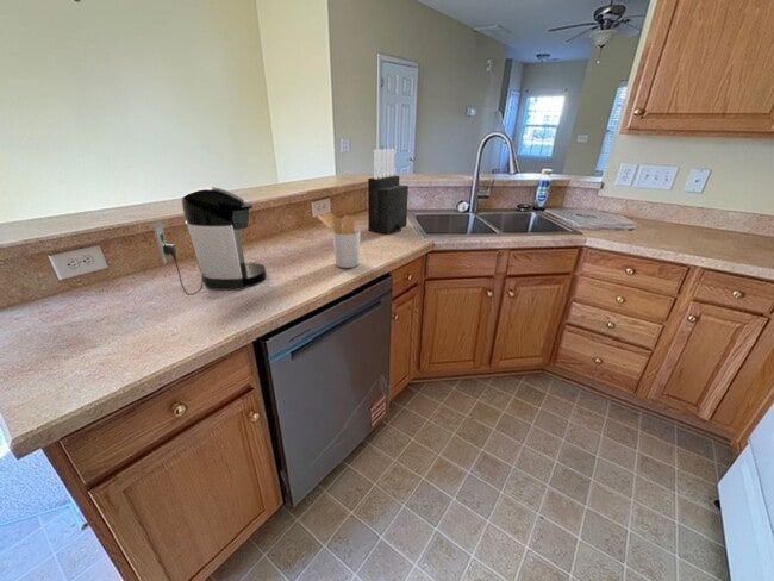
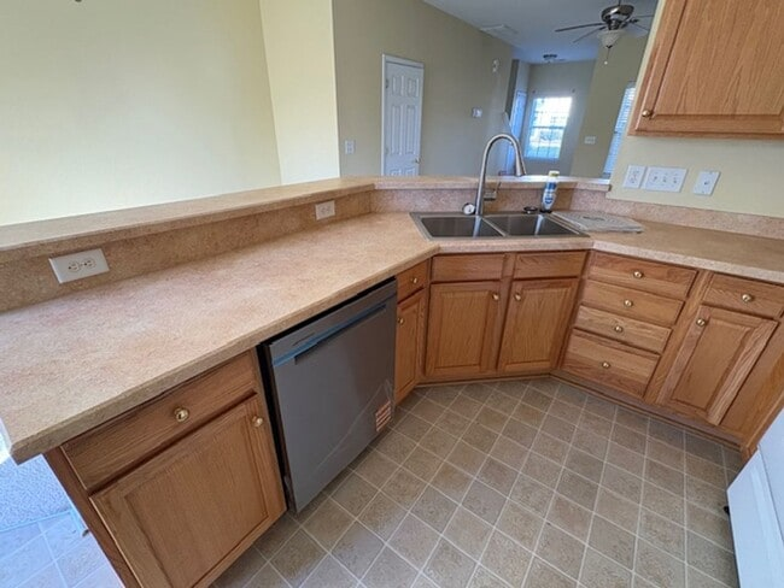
- coffee maker [151,186,268,296]
- knife block [367,148,410,235]
- utensil holder [316,211,362,269]
